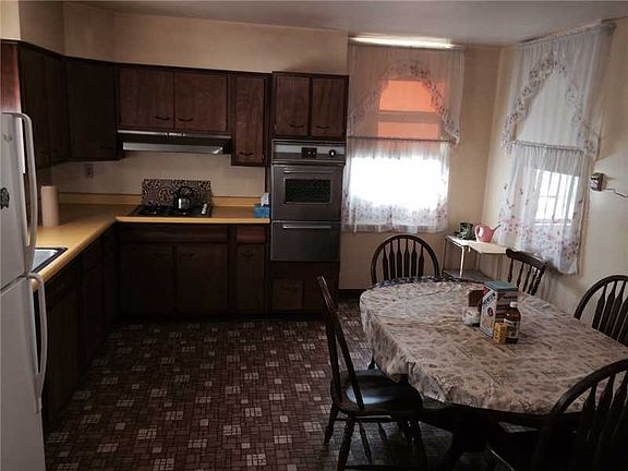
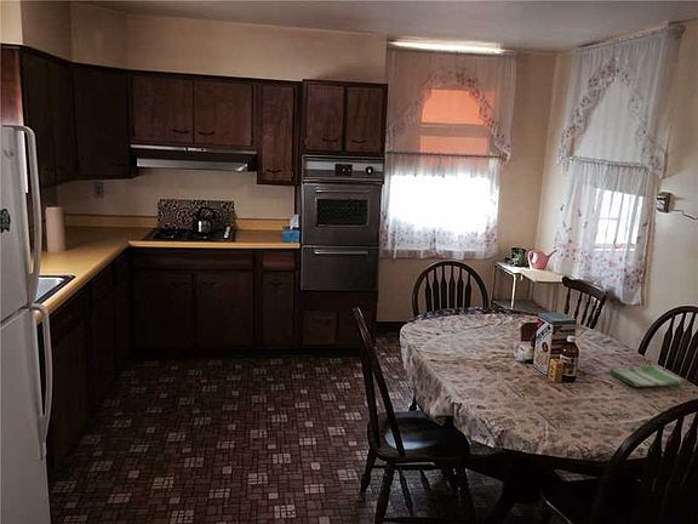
+ dish towel [607,364,685,388]
